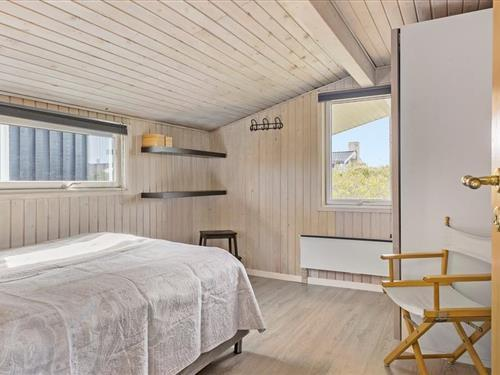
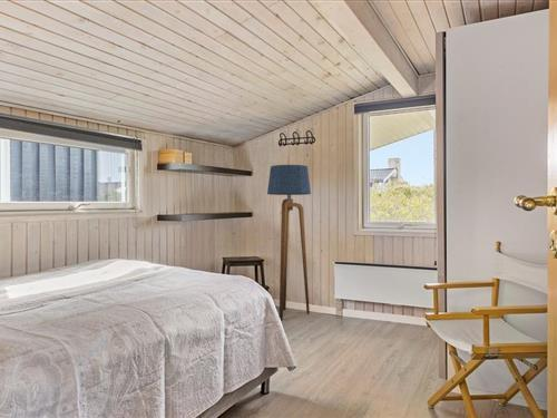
+ floor lamp [266,164,312,321]
